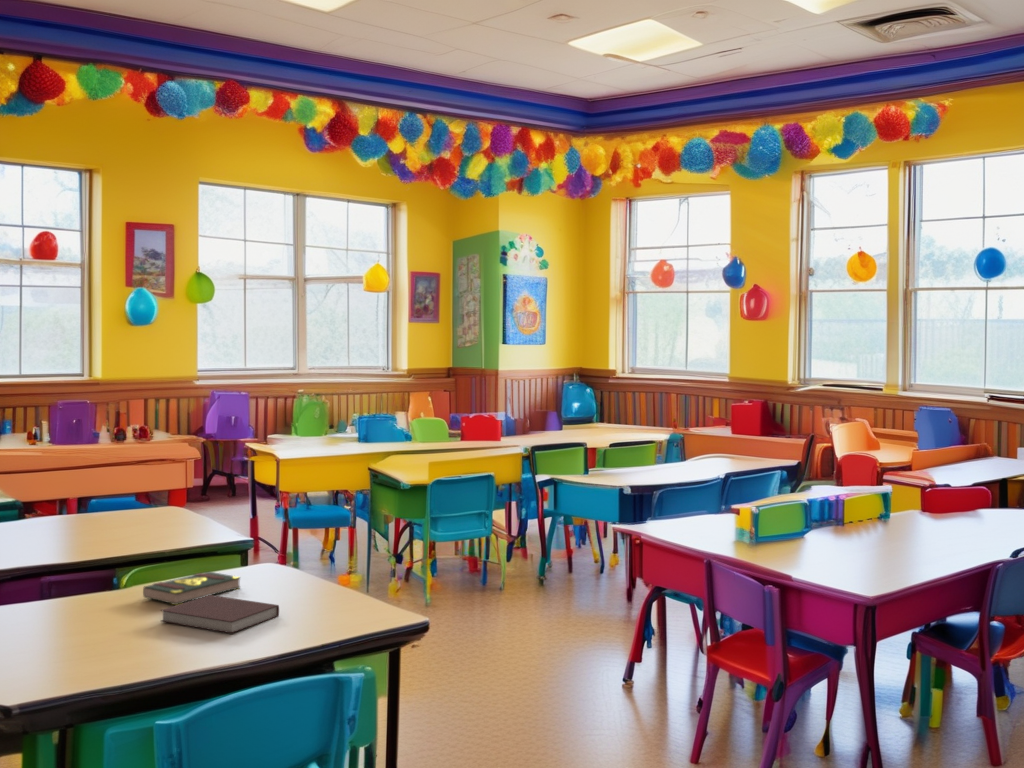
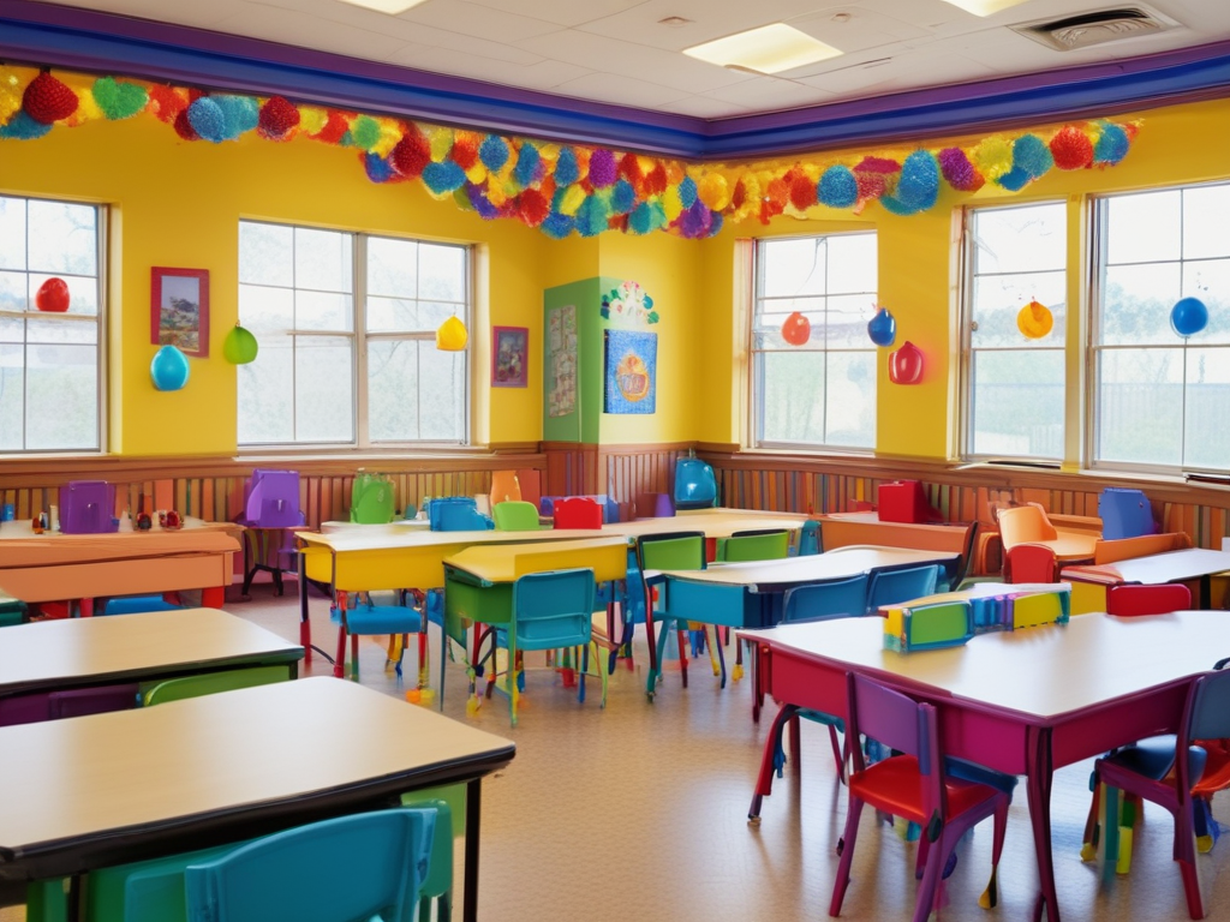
- notebook [159,595,280,634]
- book [142,571,241,606]
